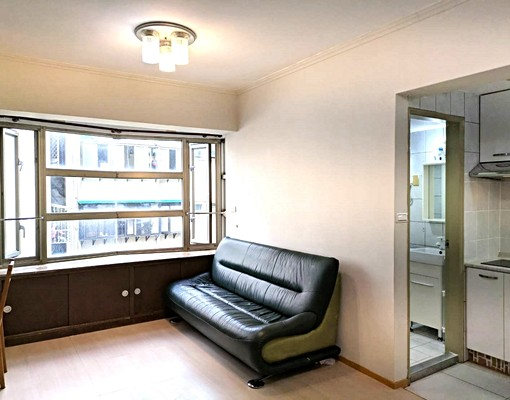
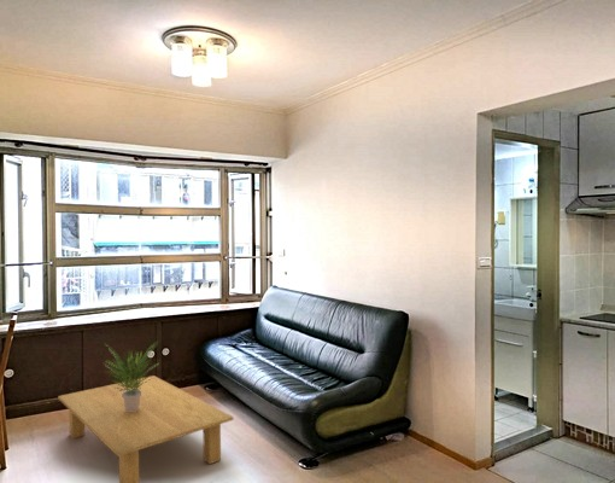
+ potted plant [99,341,158,412]
+ coffee table [57,374,235,483]
